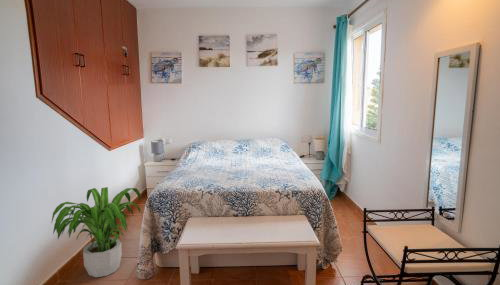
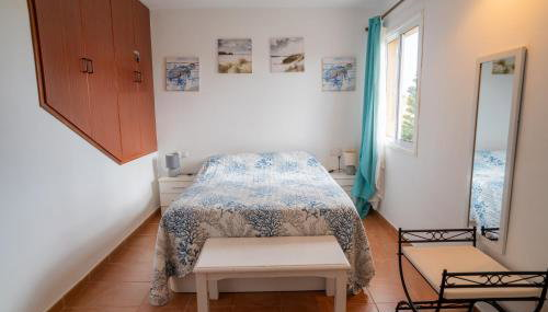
- potted plant [50,186,143,278]
